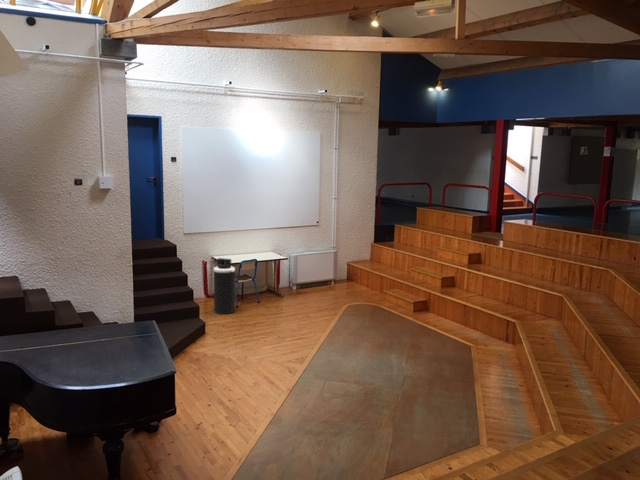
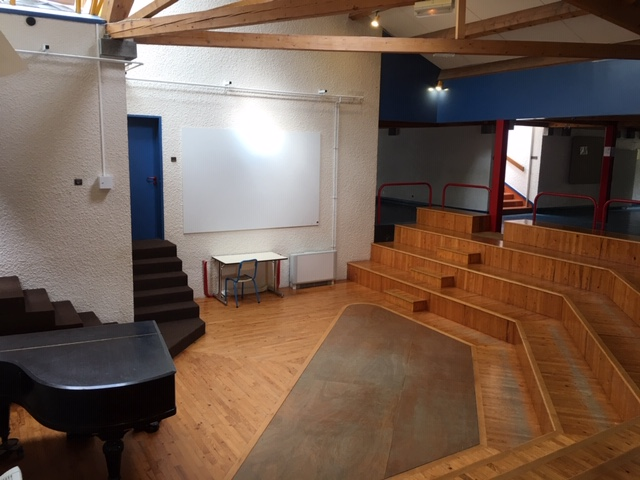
- trash can [213,257,236,315]
